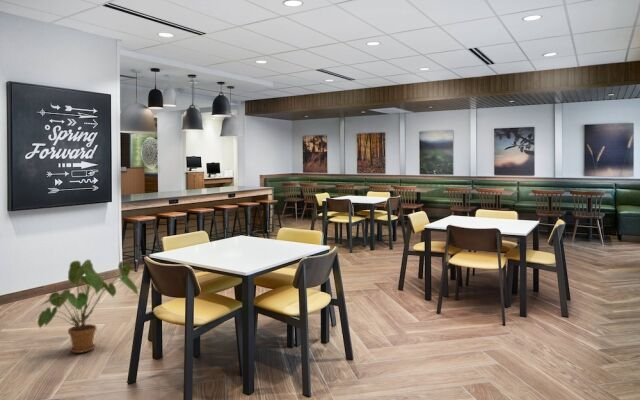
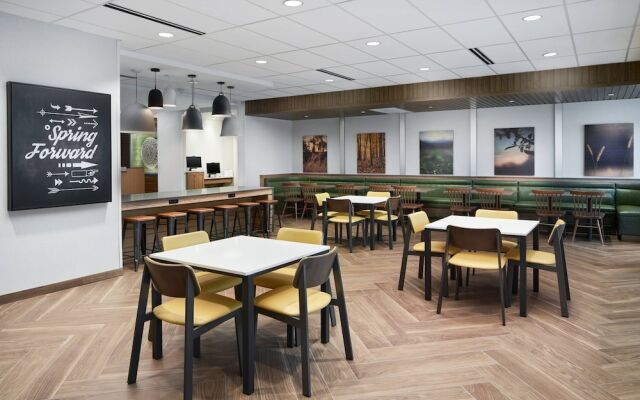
- house plant [37,259,139,354]
